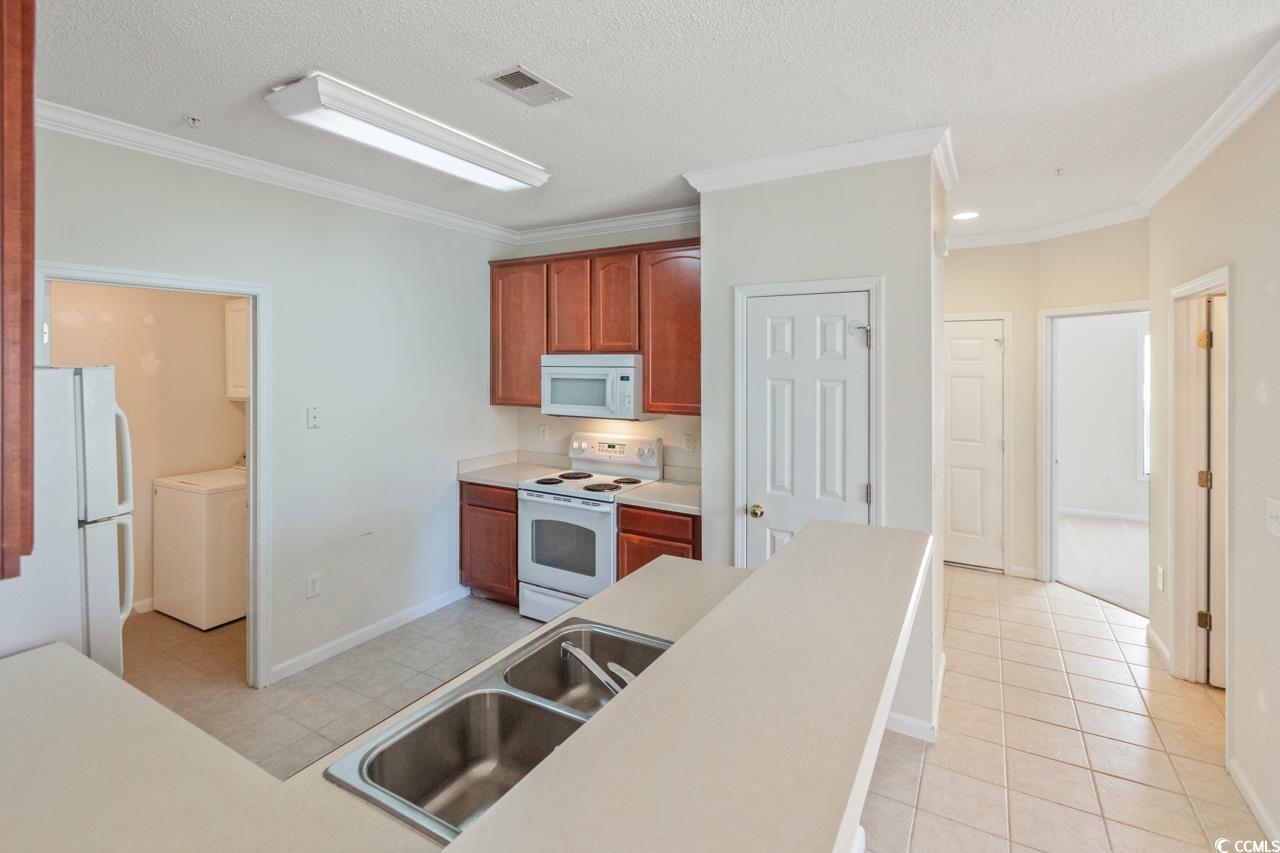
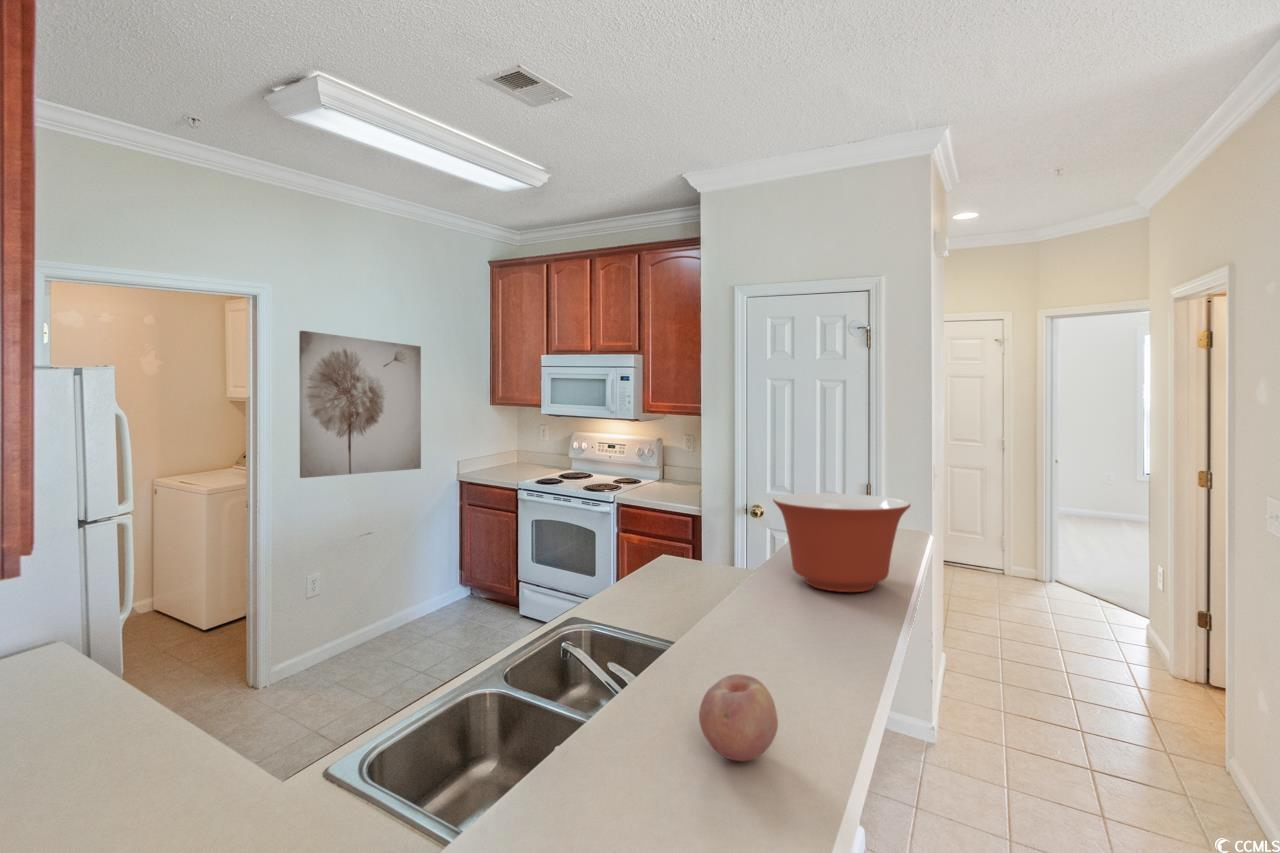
+ fruit [698,673,779,762]
+ mixing bowl [772,492,912,593]
+ wall art [298,330,422,479]
